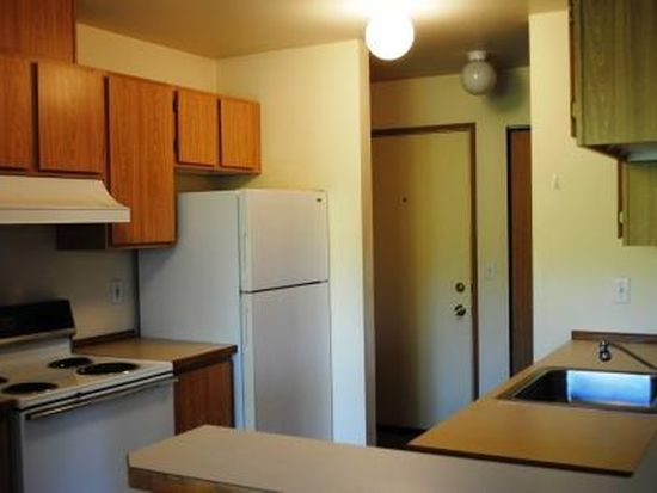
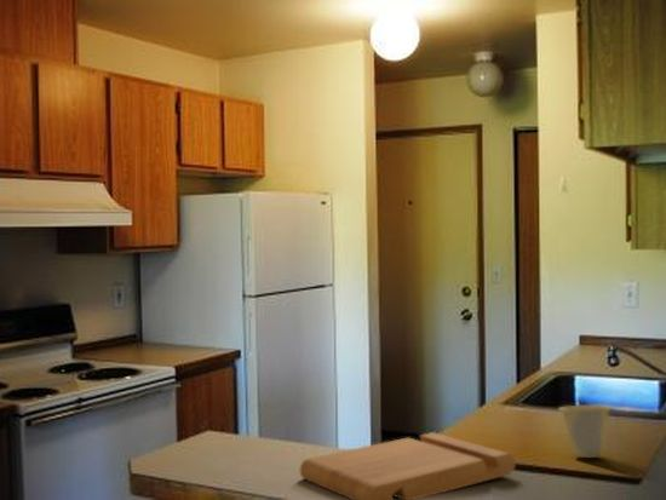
+ cutting board [299,431,517,500]
+ cup [557,404,613,459]
